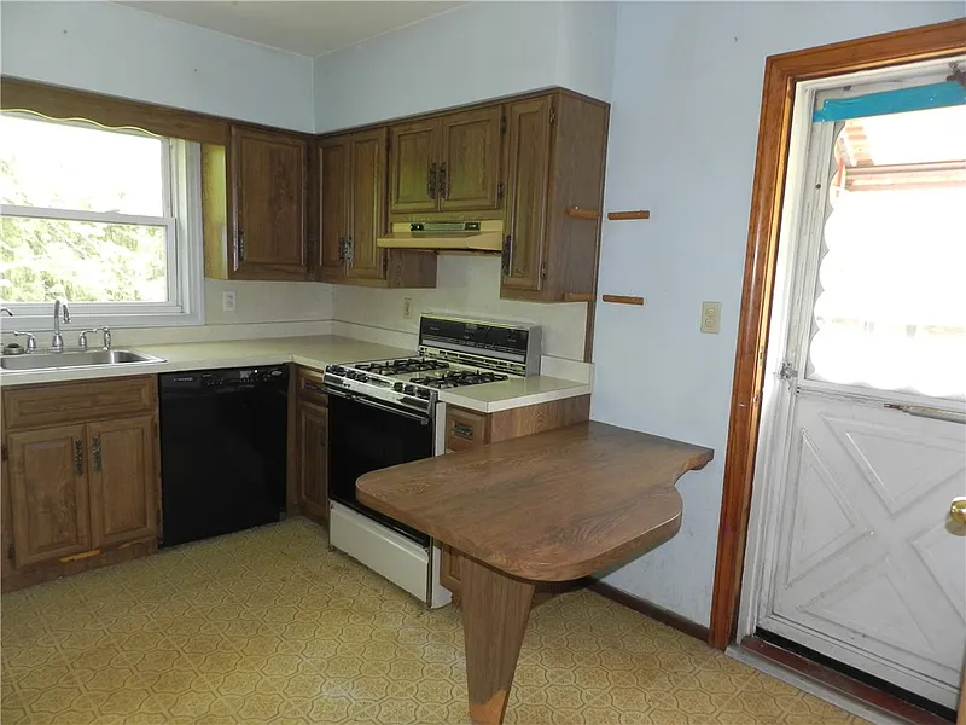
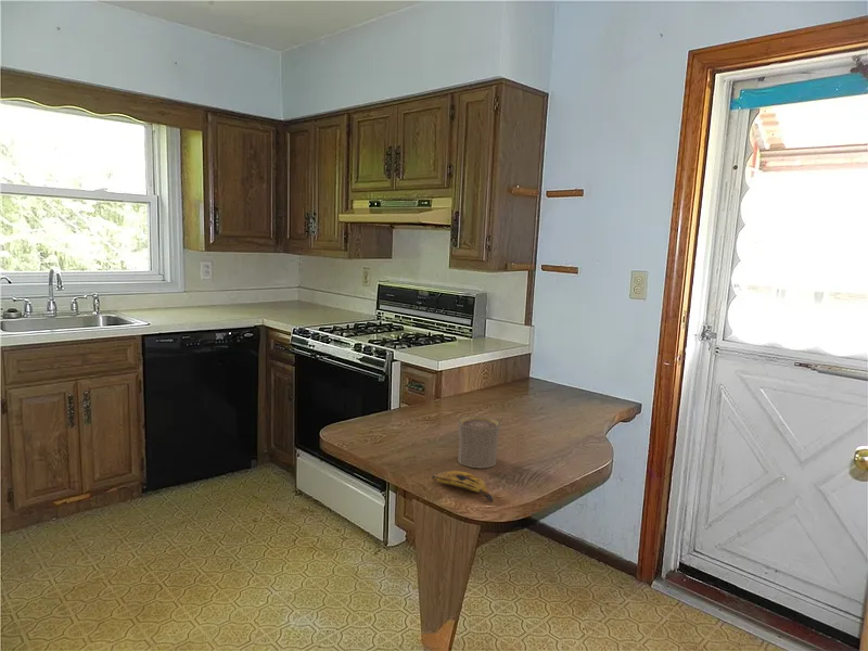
+ banana [431,470,494,502]
+ cup [457,414,501,469]
